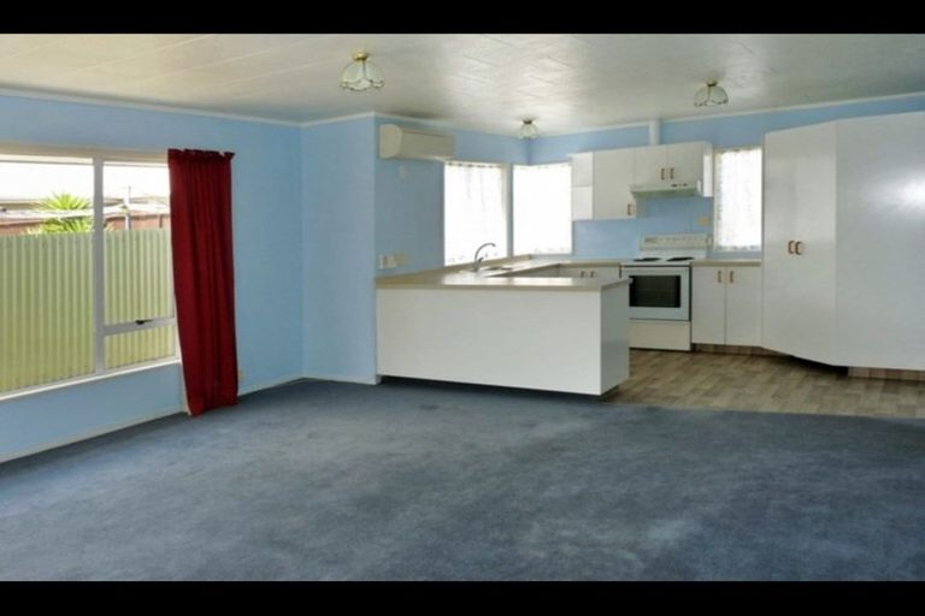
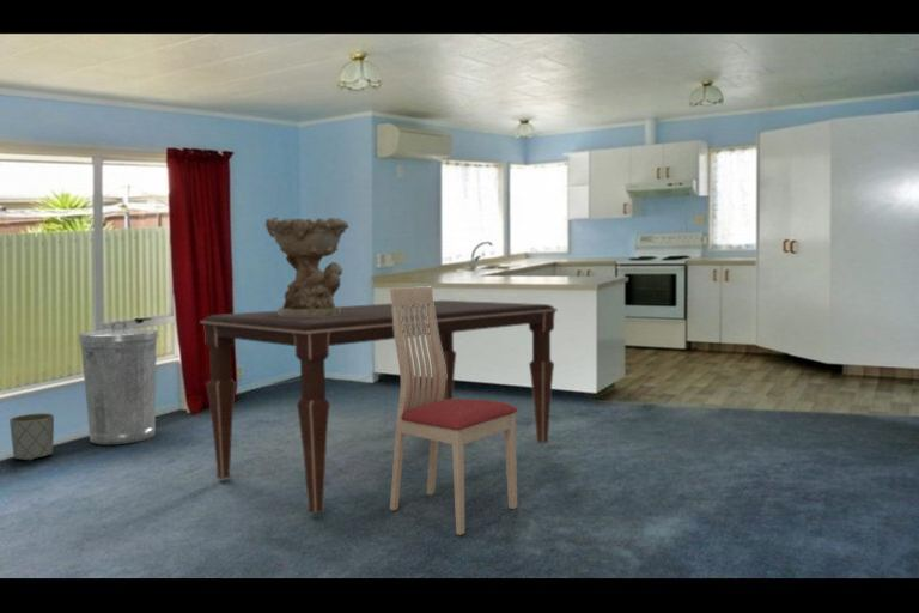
+ chair [389,285,518,536]
+ planter [8,412,55,461]
+ dining table [199,299,559,515]
+ decorative bowl [264,216,349,316]
+ trash can [78,320,159,445]
